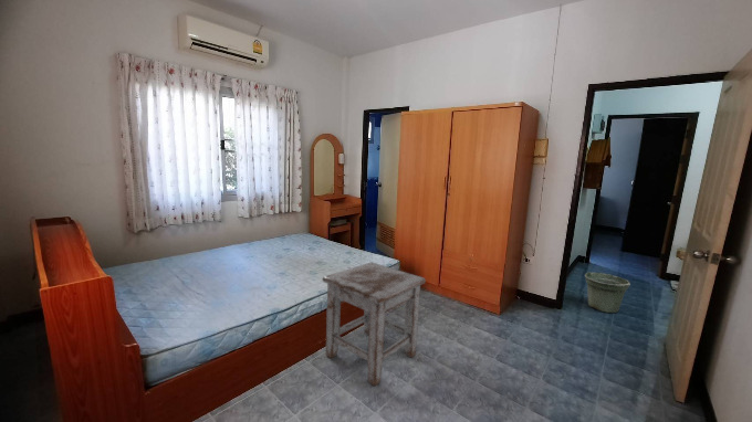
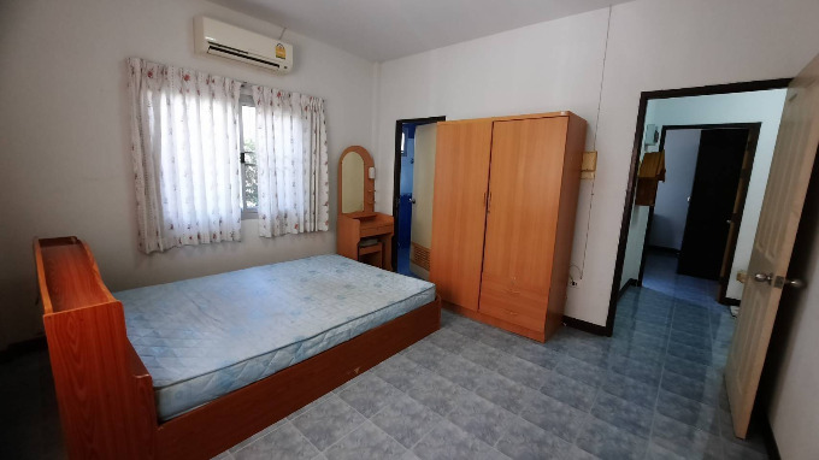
- stool [322,261,427,387]
- flower pot [584,272,631,314]
